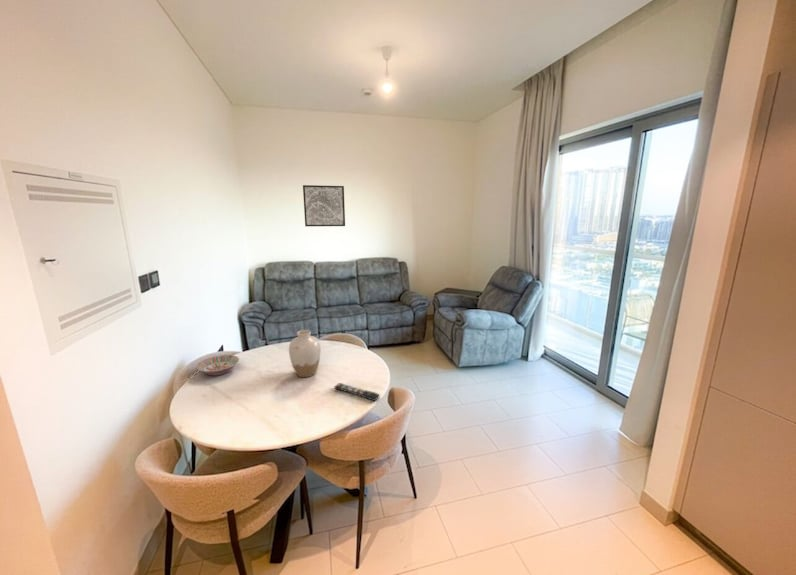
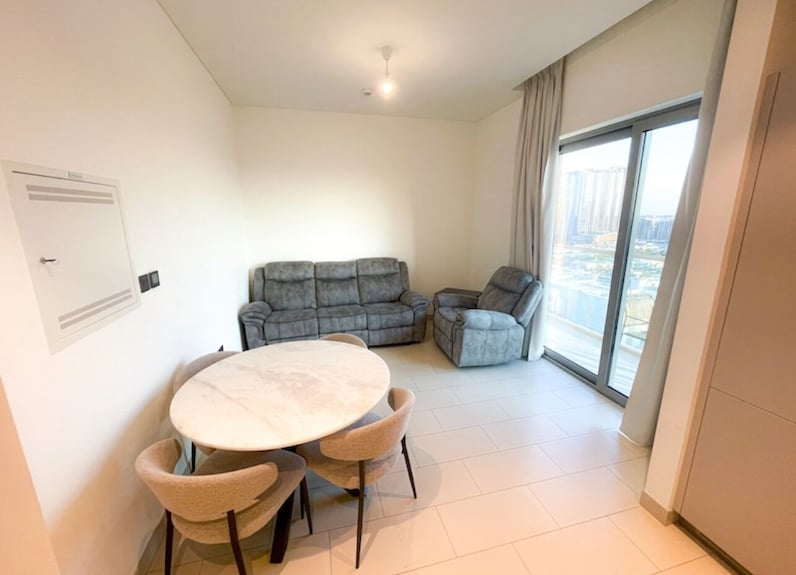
- wall art [302,184,346,227]
- bowl [196,354,240,376]
- remote control [333,382,381,402]
- vase [288,329,322,378]
